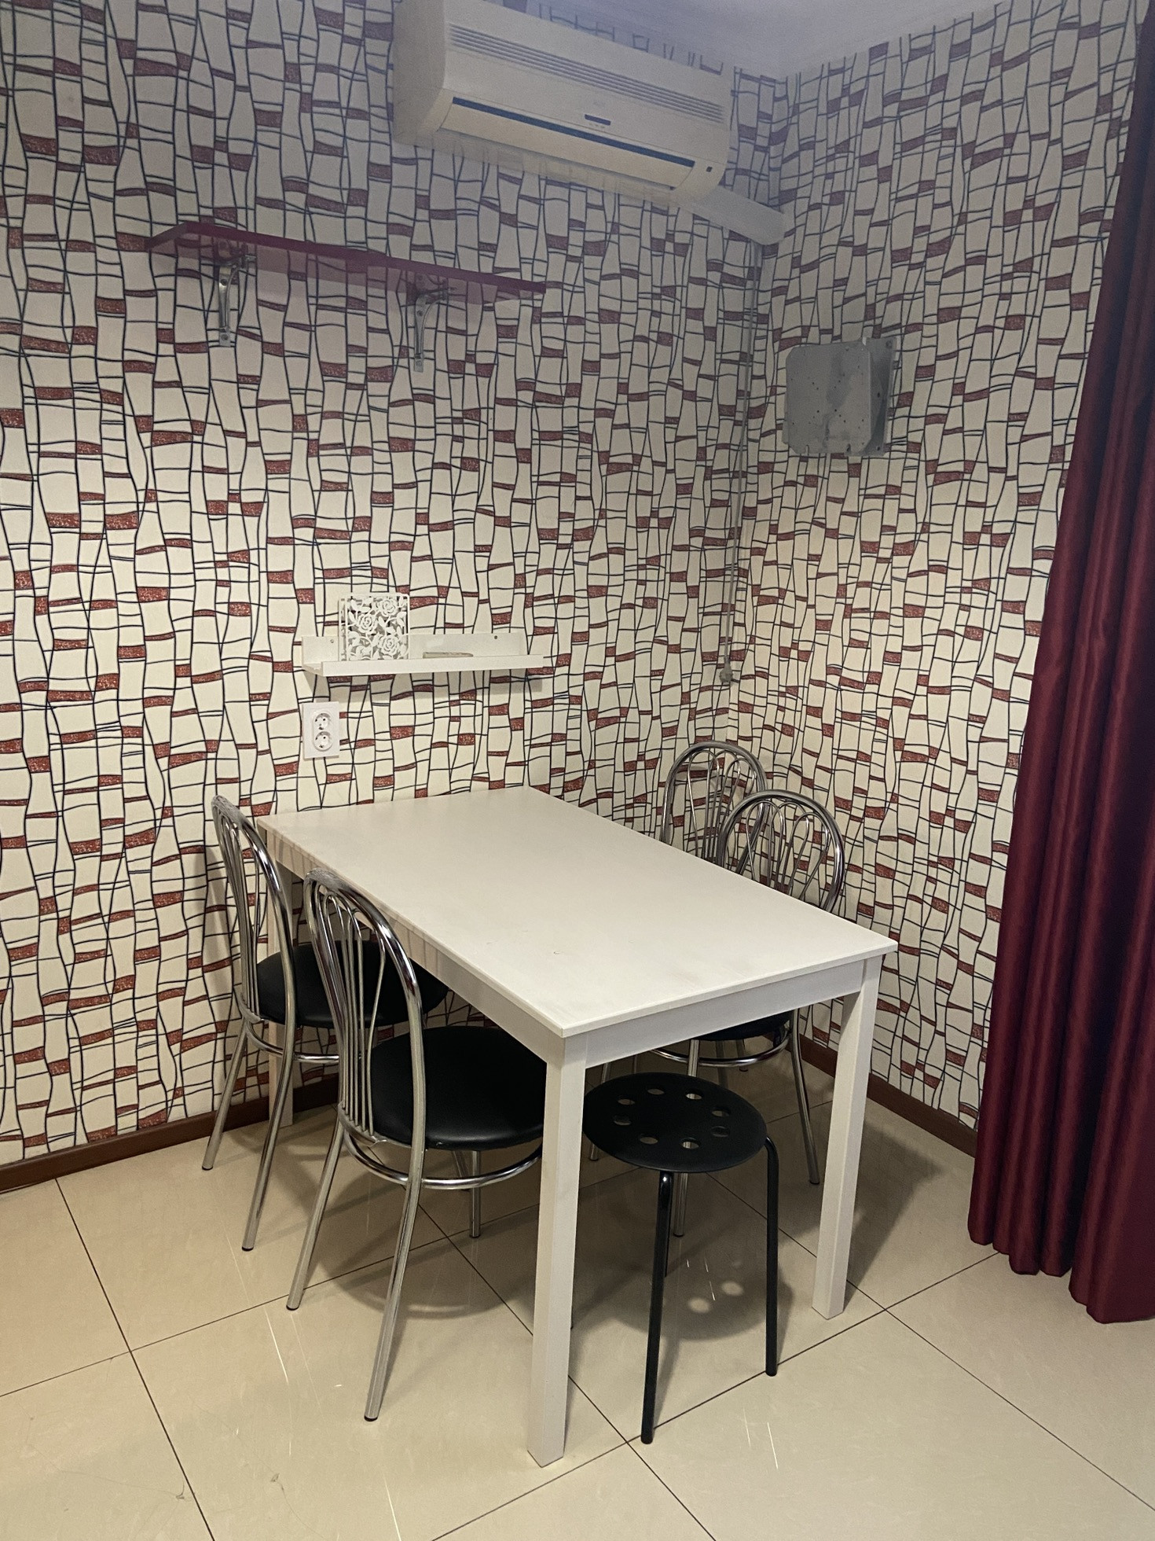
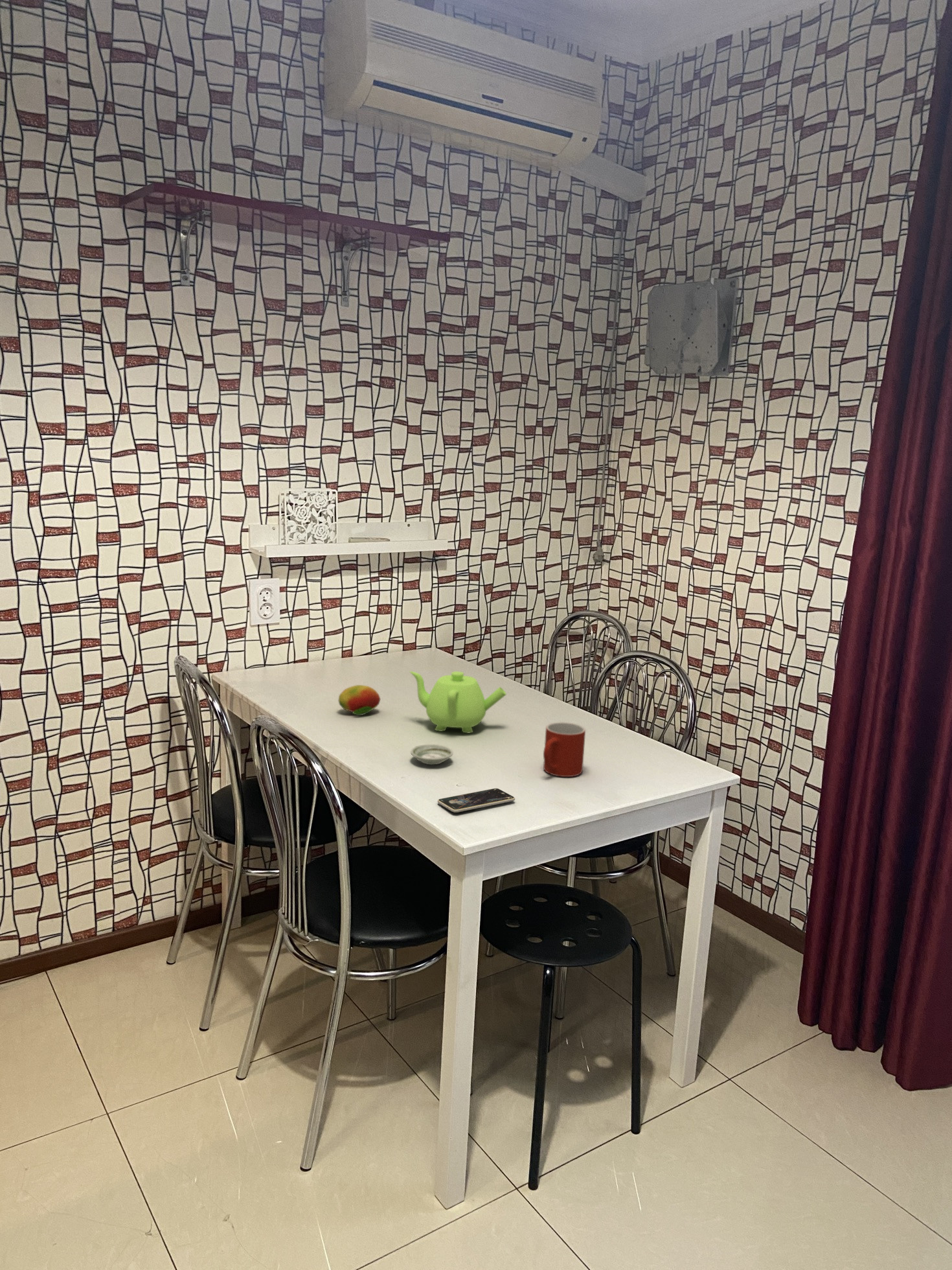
+ mug [543,721,586,778]
+ saucer [410,744,454,765]
+ fruit [338,684,381,716]
+ smartphone [437,788,516,813]
+ teapot [409,671,507,733]
